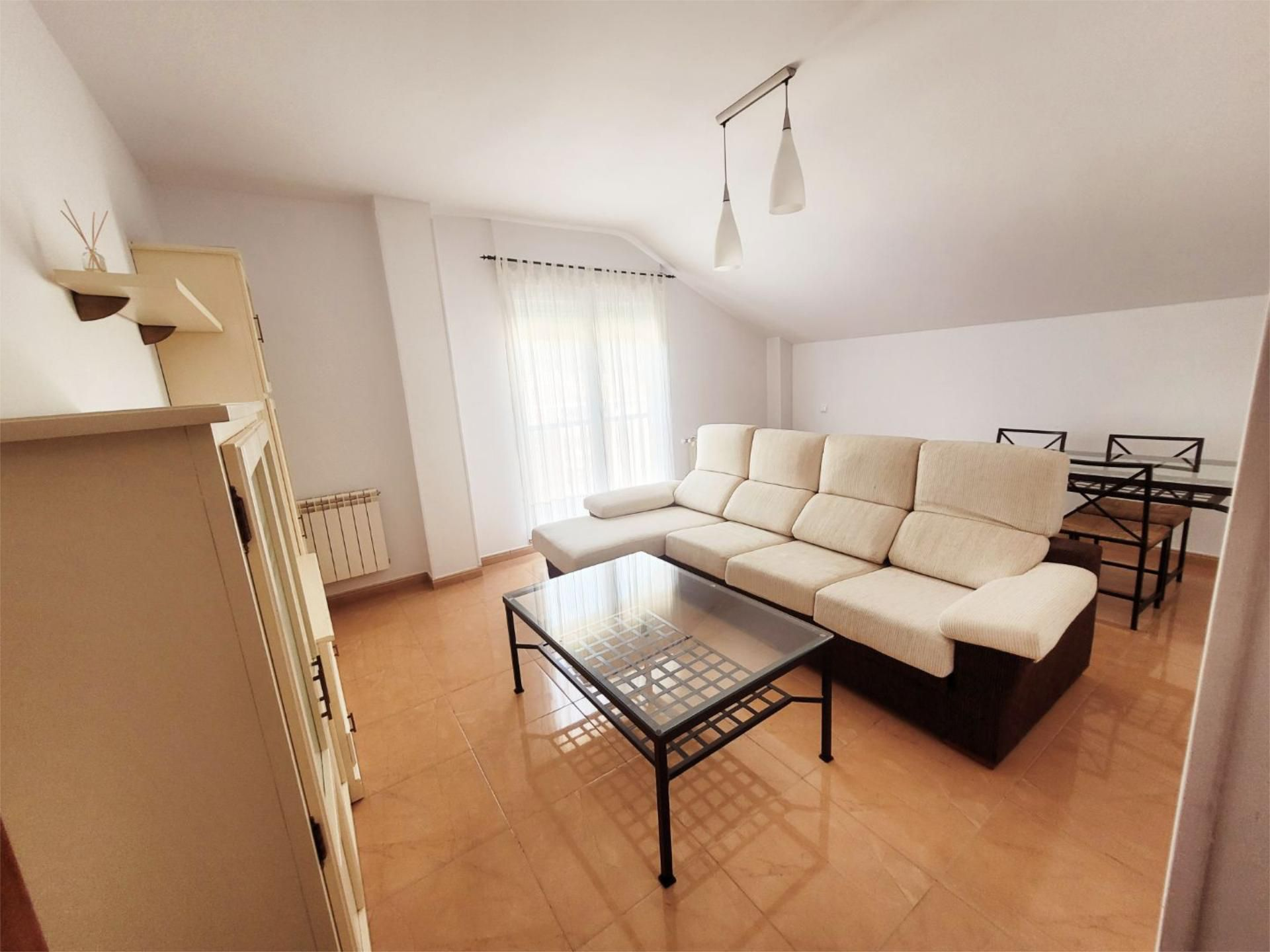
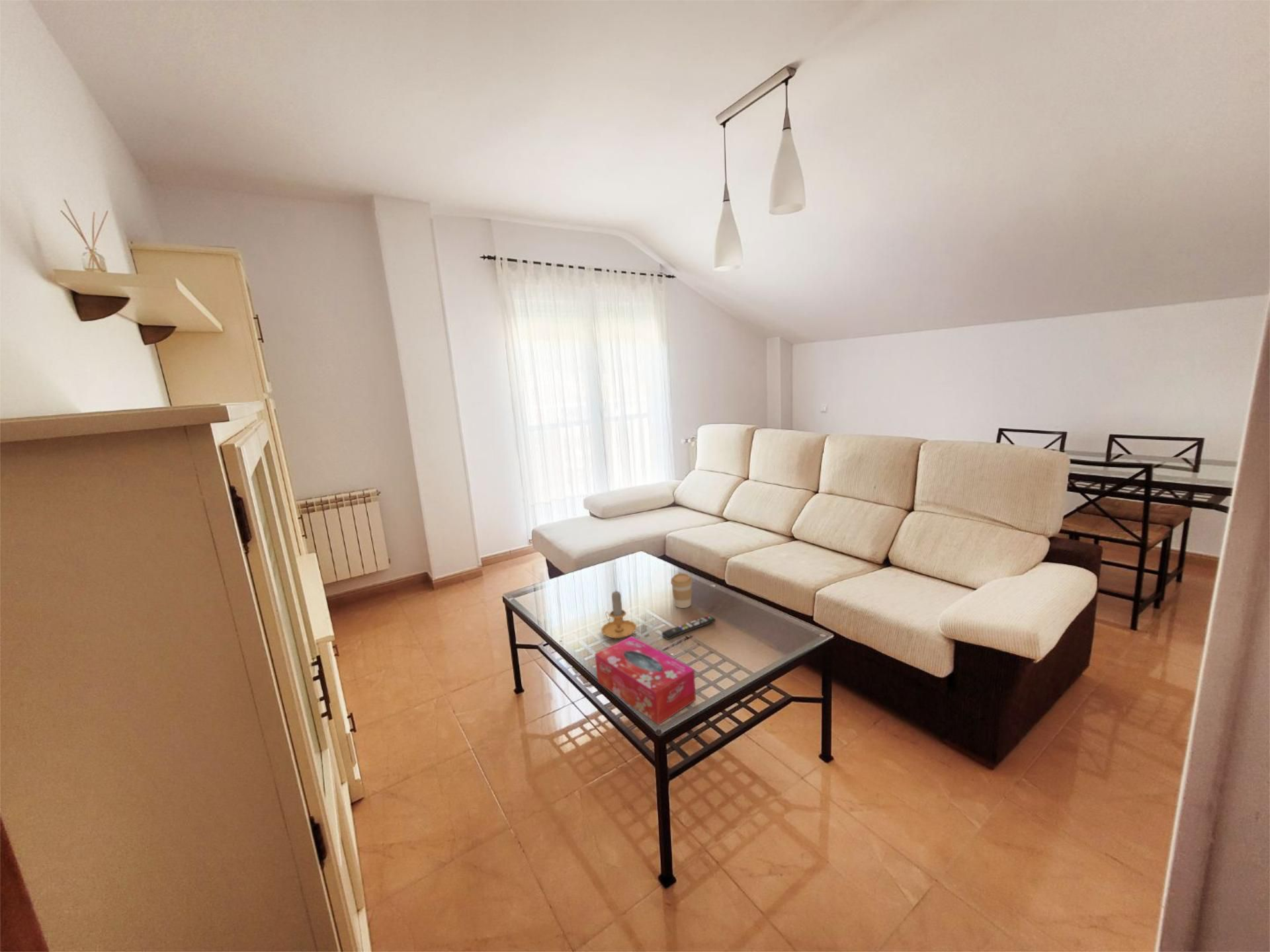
+ tissue box [595,635,697,725]
+ coffee cup [670,573,693,609]
+ candle [601,590,638,639]
+ remote control [661,615,716,641]
